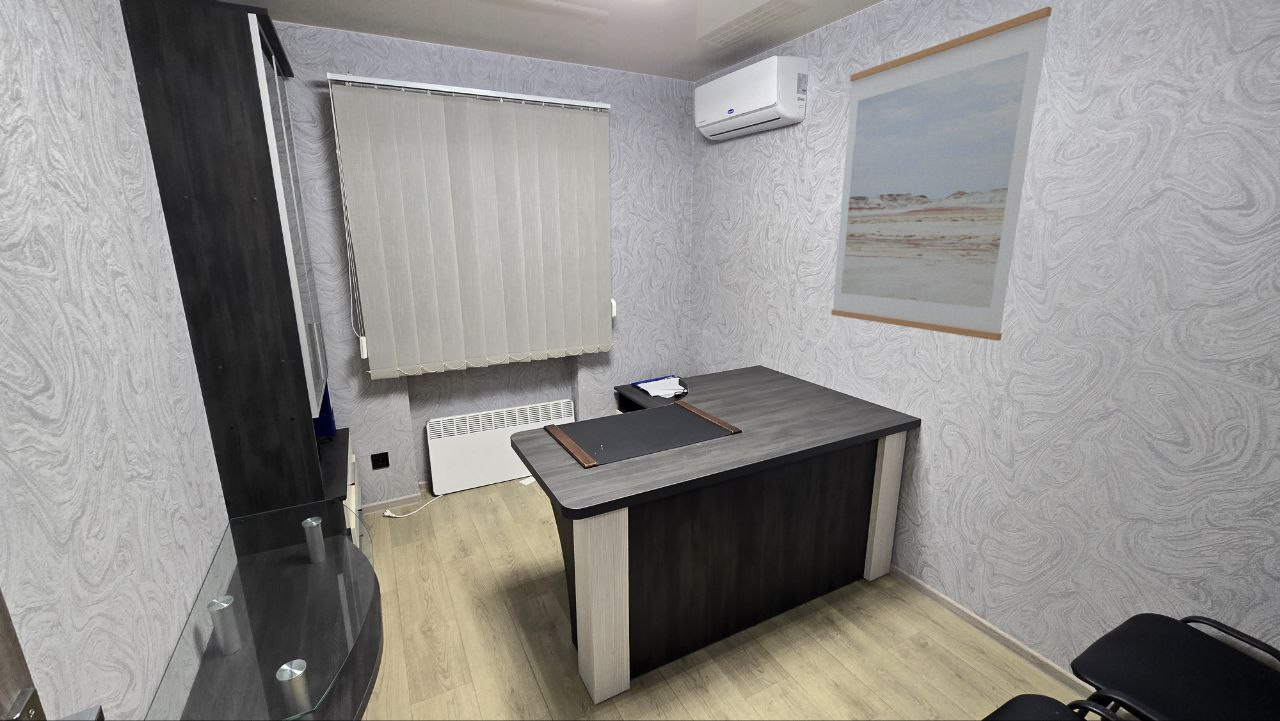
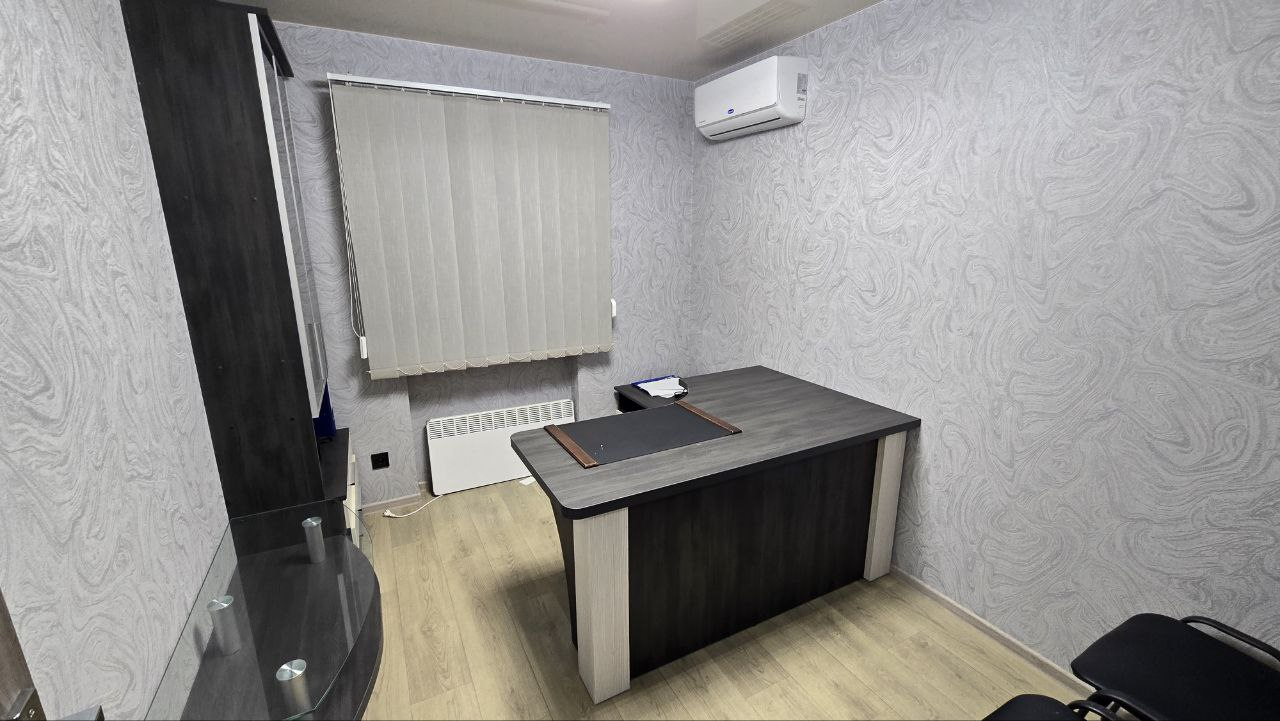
- wall art [830,6,1053,342]
